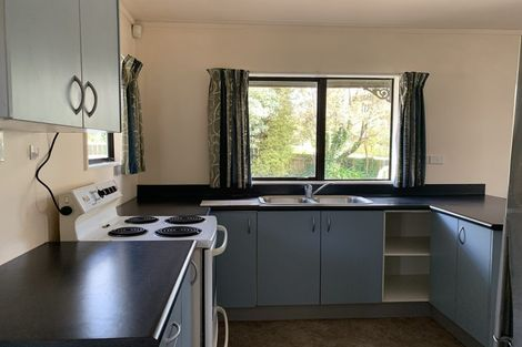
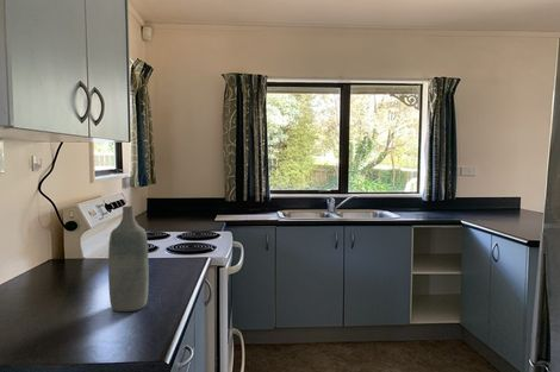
+ bottle [107,204,150,313]
